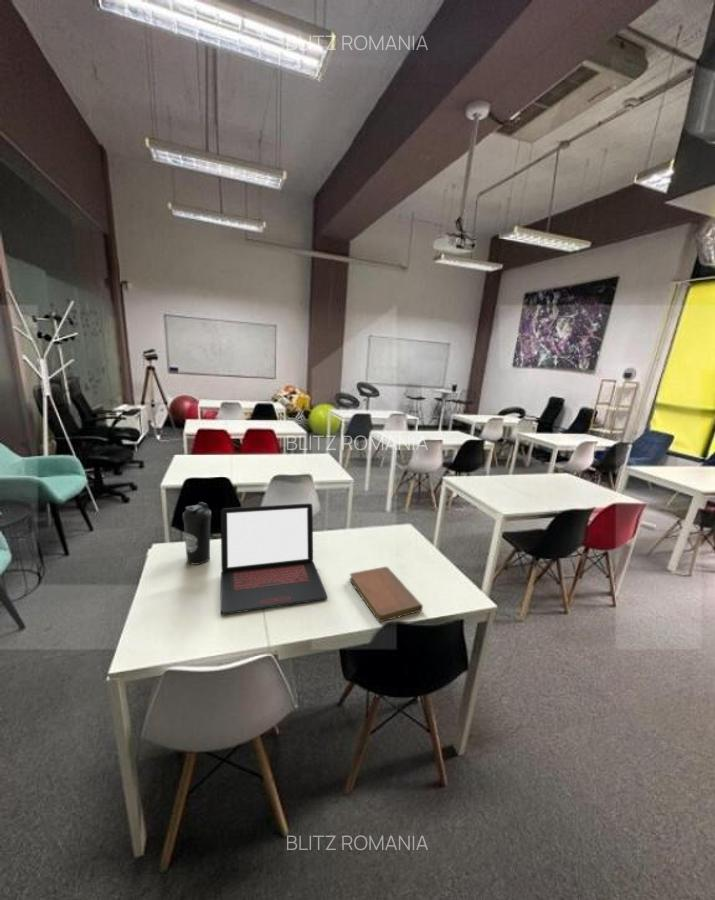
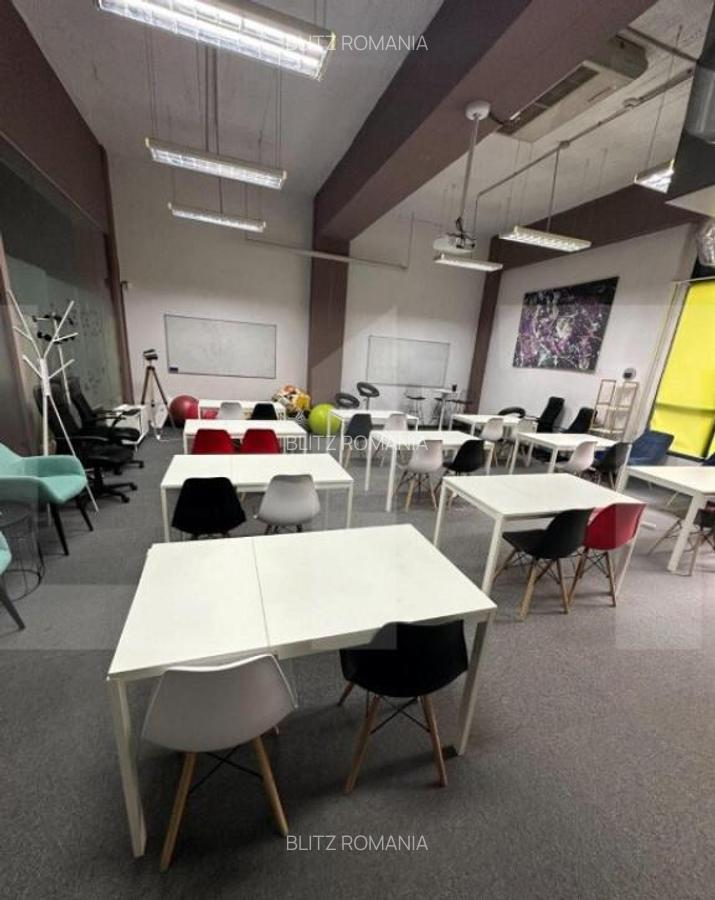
- laptop [220,502,328,616]
- water bottle [182,501,212,566]
- notebook [349,566,424,623]
